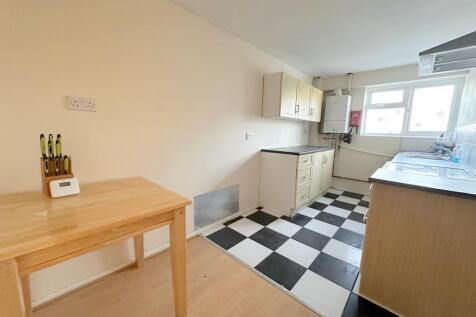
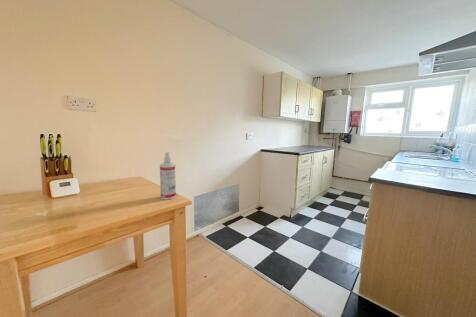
+ spray bottle [159,151,177,201]
